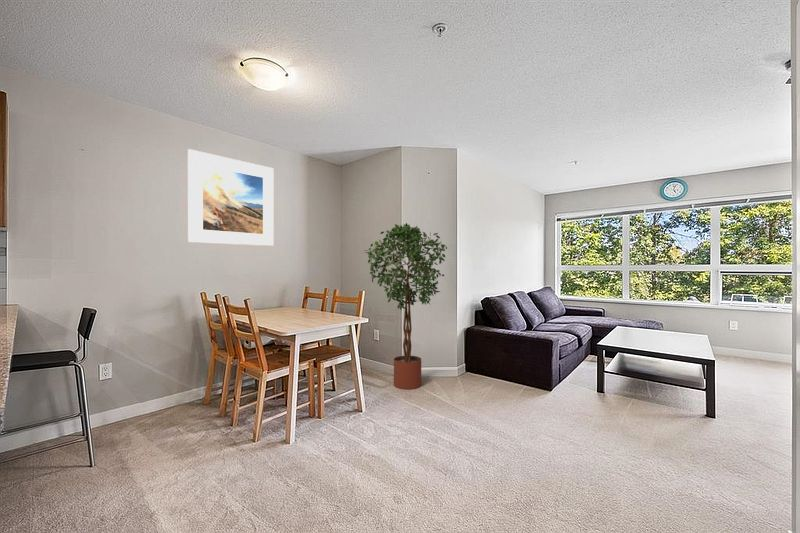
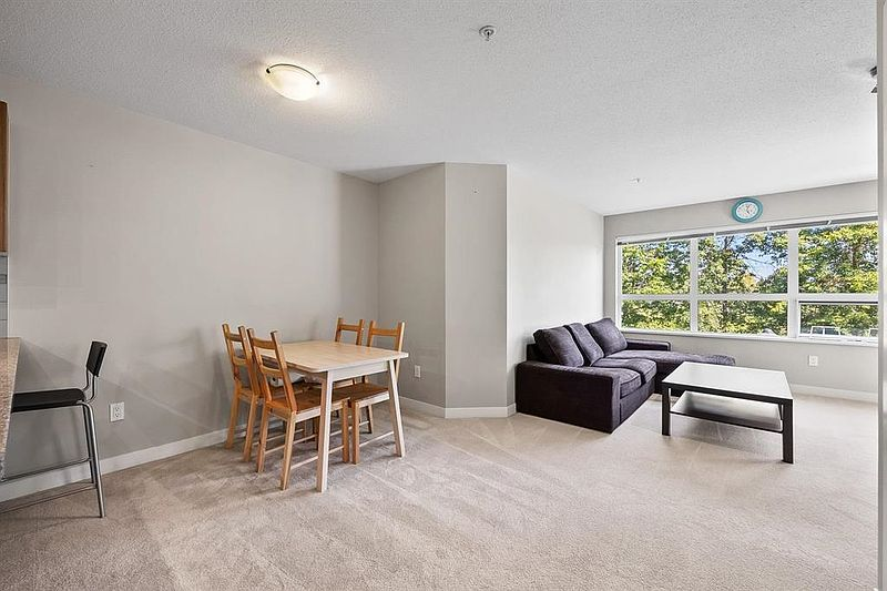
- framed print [187,148,275,247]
- potted tree [363,222,448,390]
